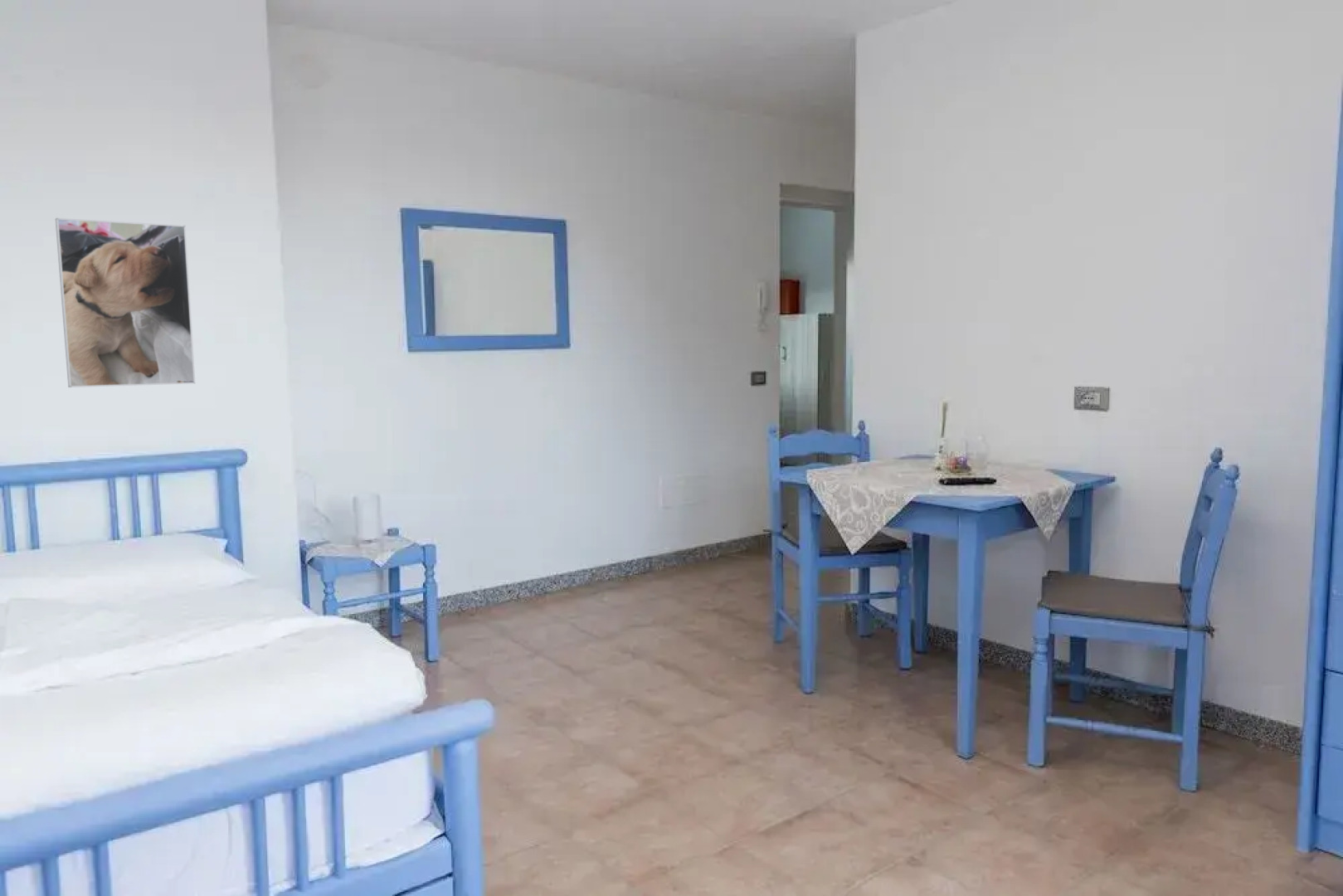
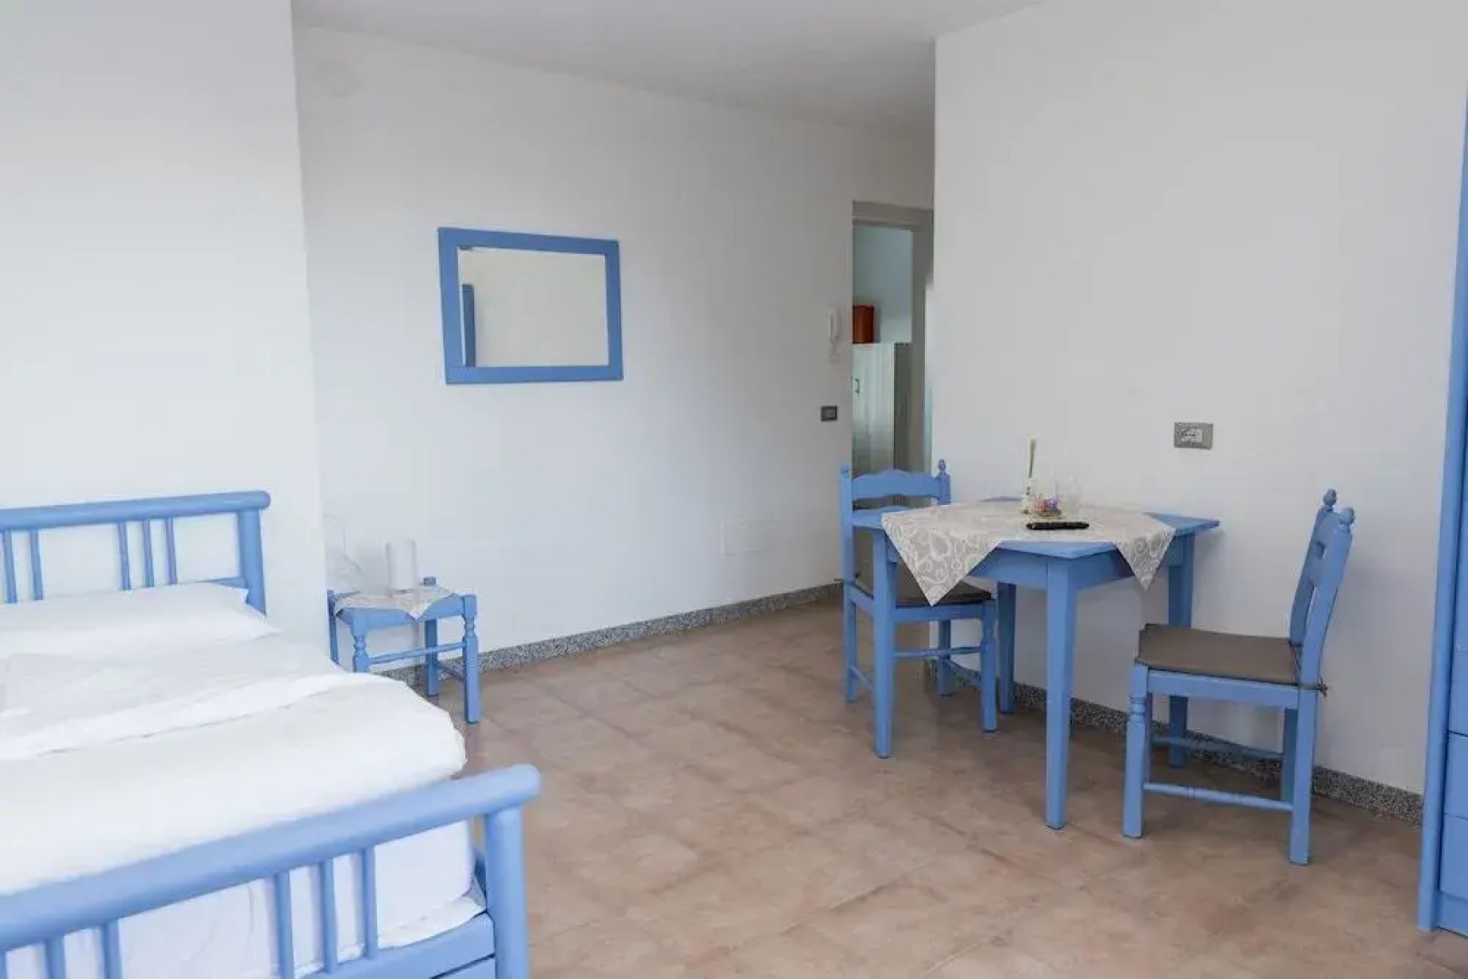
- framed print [55,217,196,388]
